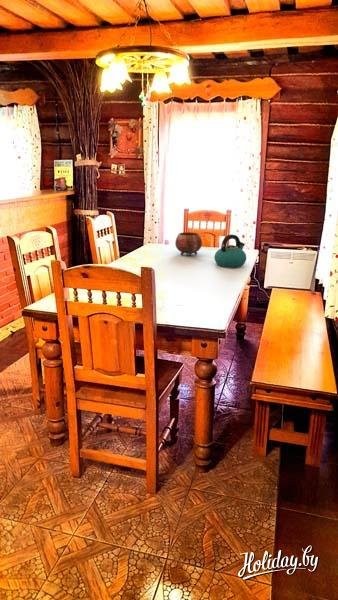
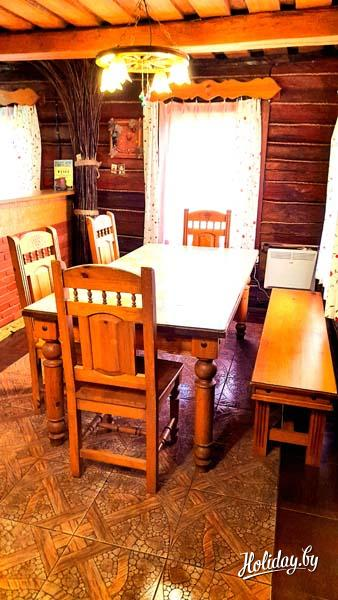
- kettle [213,233,247,269]
- bowl [174,231,203,256]
